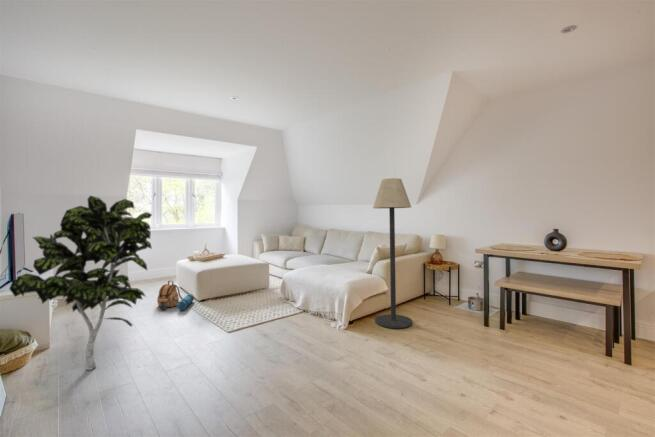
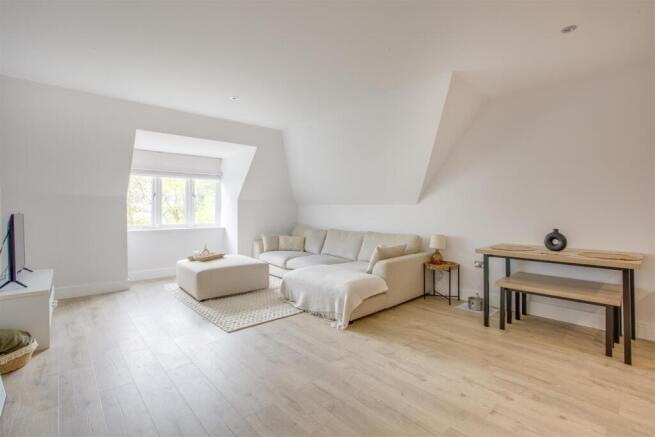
- backpack [156,280,195,311]
- floor lamp [372,177,413,329]
- indoor plant [8,195,153,371]
